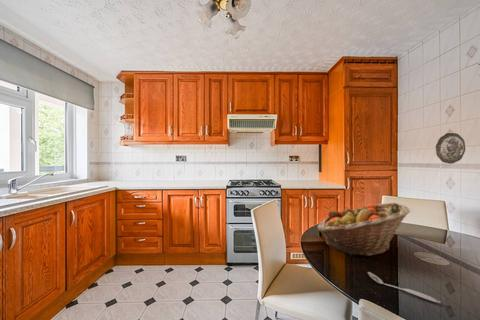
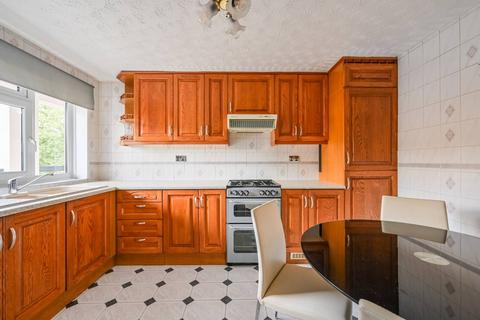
- decorative plate [435,132,466,165]
- spoon [367,271,441,304]
- fruit basket [316,202,411,257]
